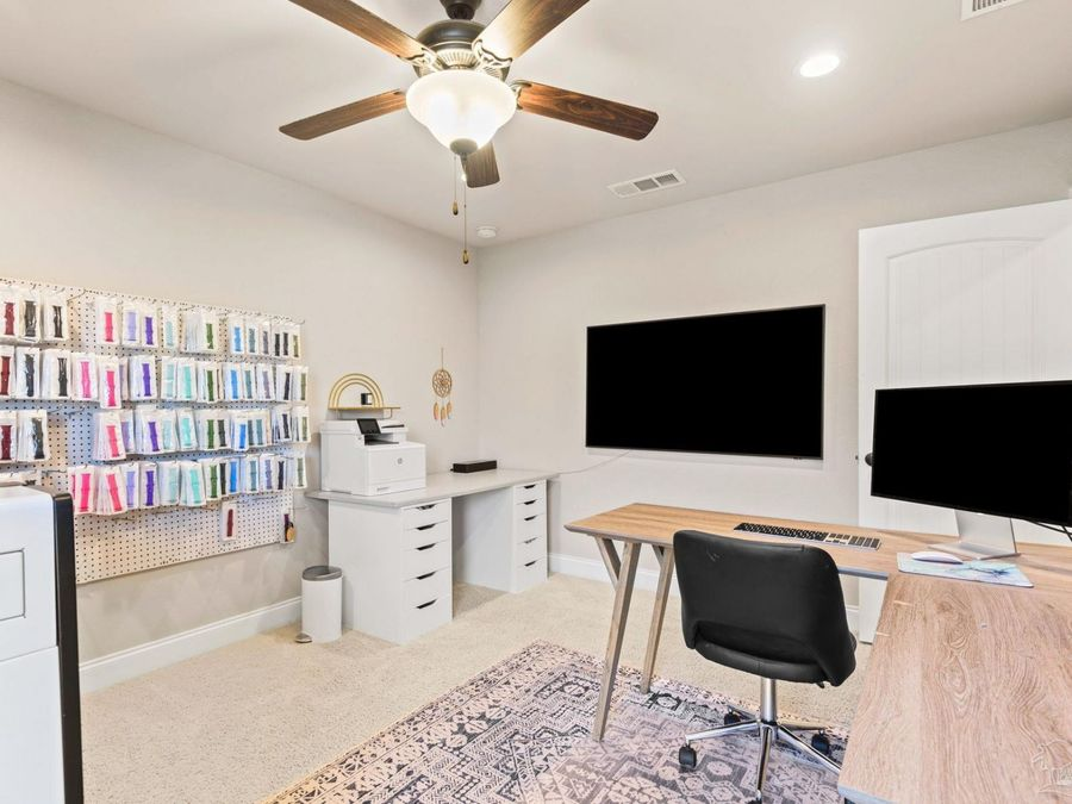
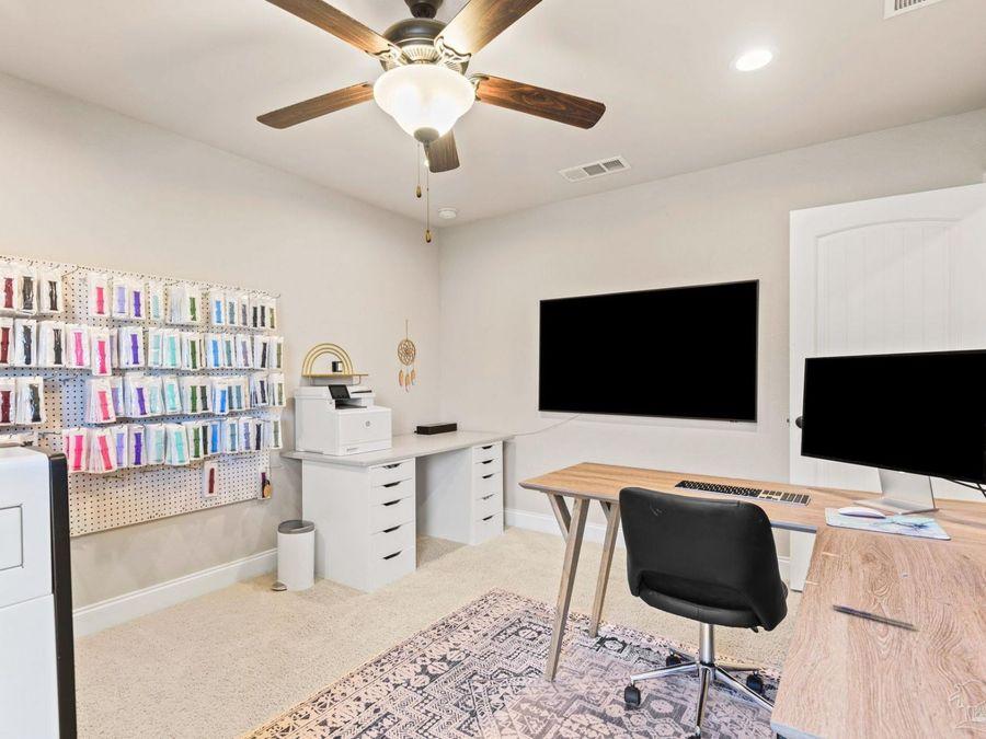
+ pen [832,603,916,630]
